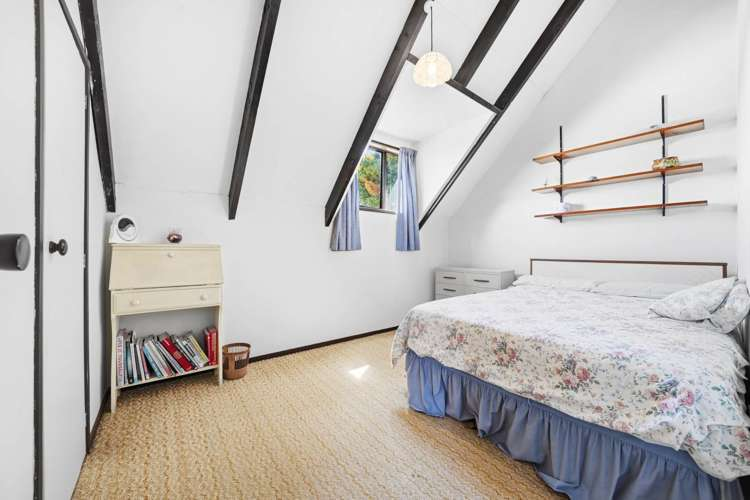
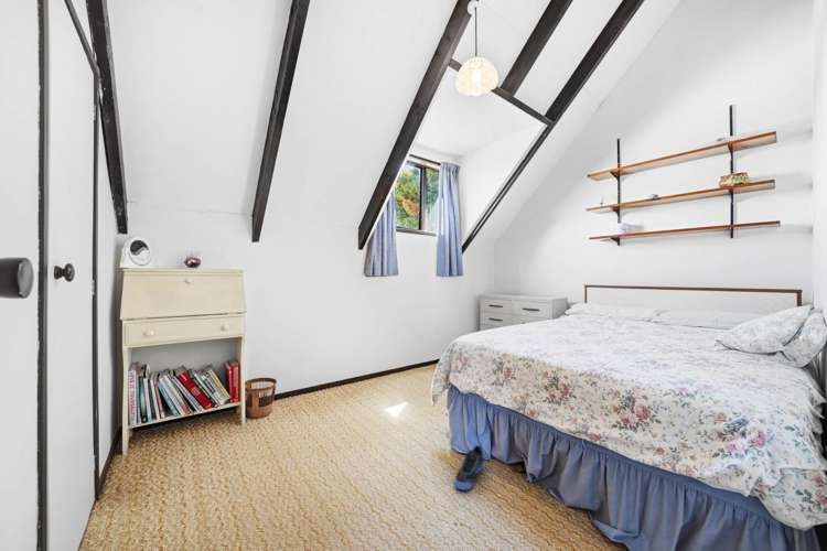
+ sneaker [454,444,485,491]
